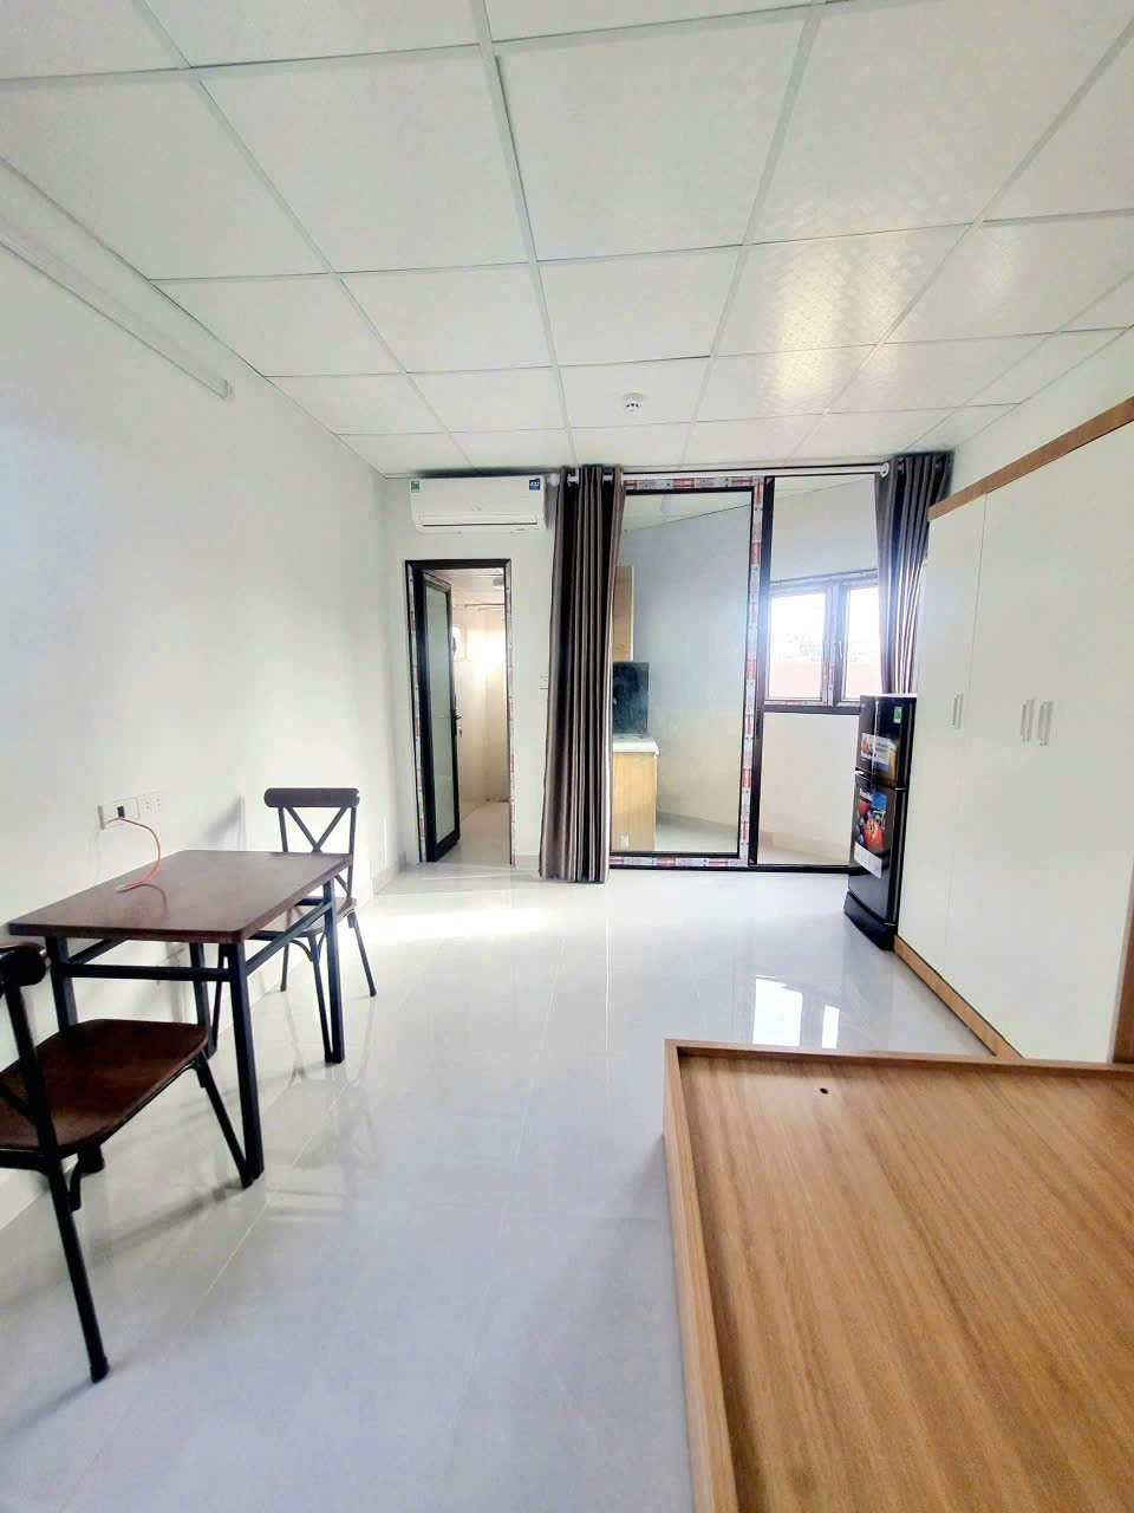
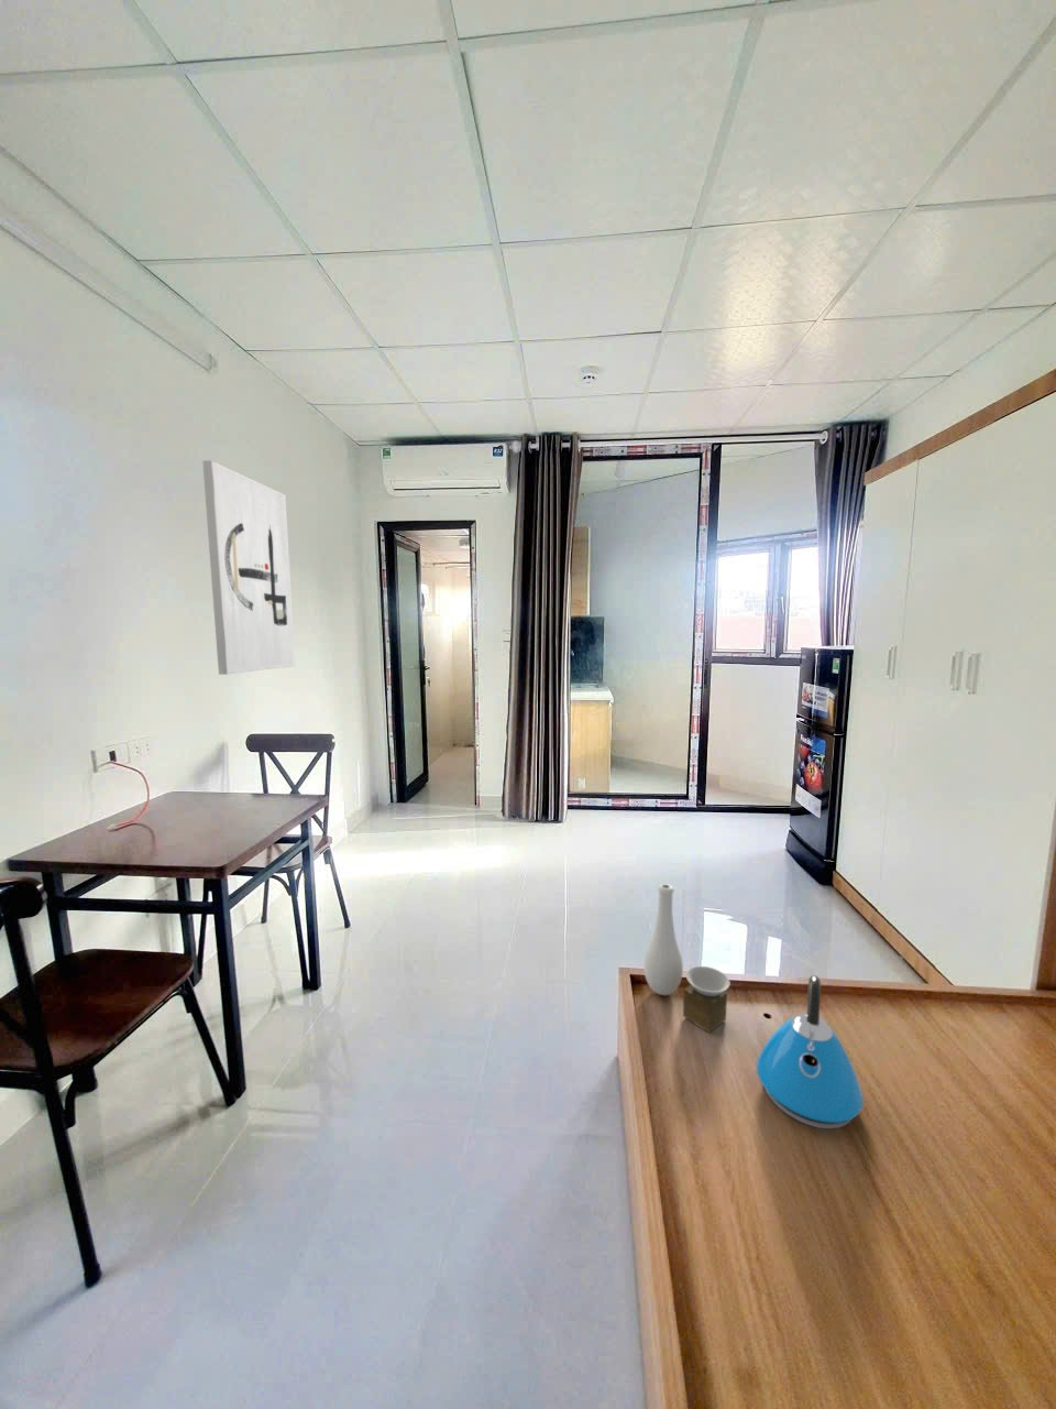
+ vase [642,883,731,1034]
+ wall art [201,459,296,676]
+ kettle [755,974,864,1129]
